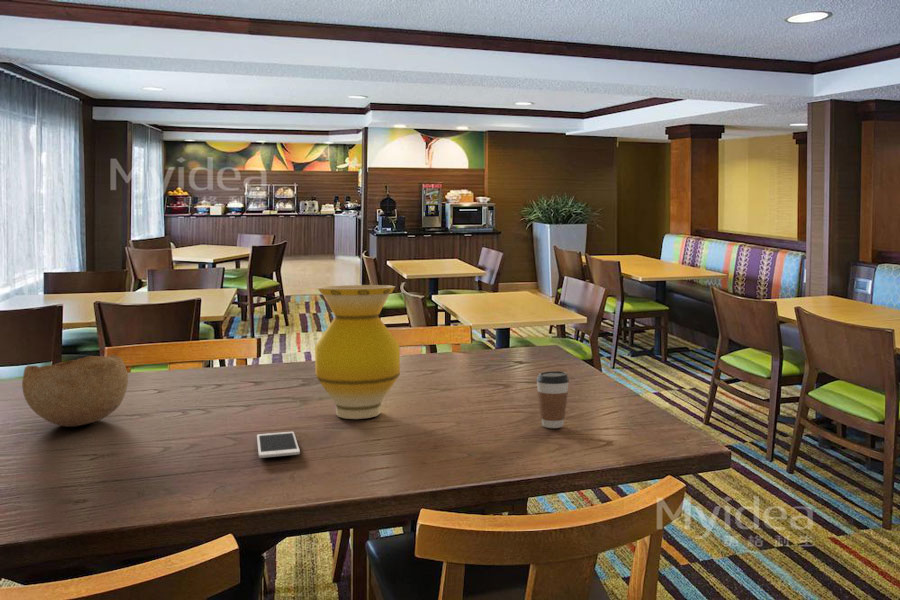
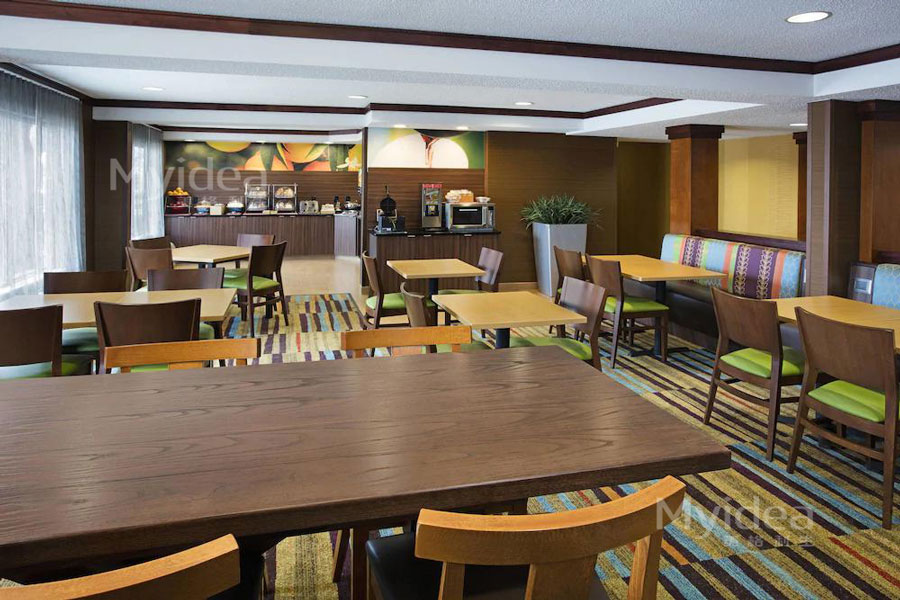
- cell phone [256,431,301,459]
- bowl [21,354,129,428]
- coffee cup [535,370,570,429]
- vase [314,284,401,420]
